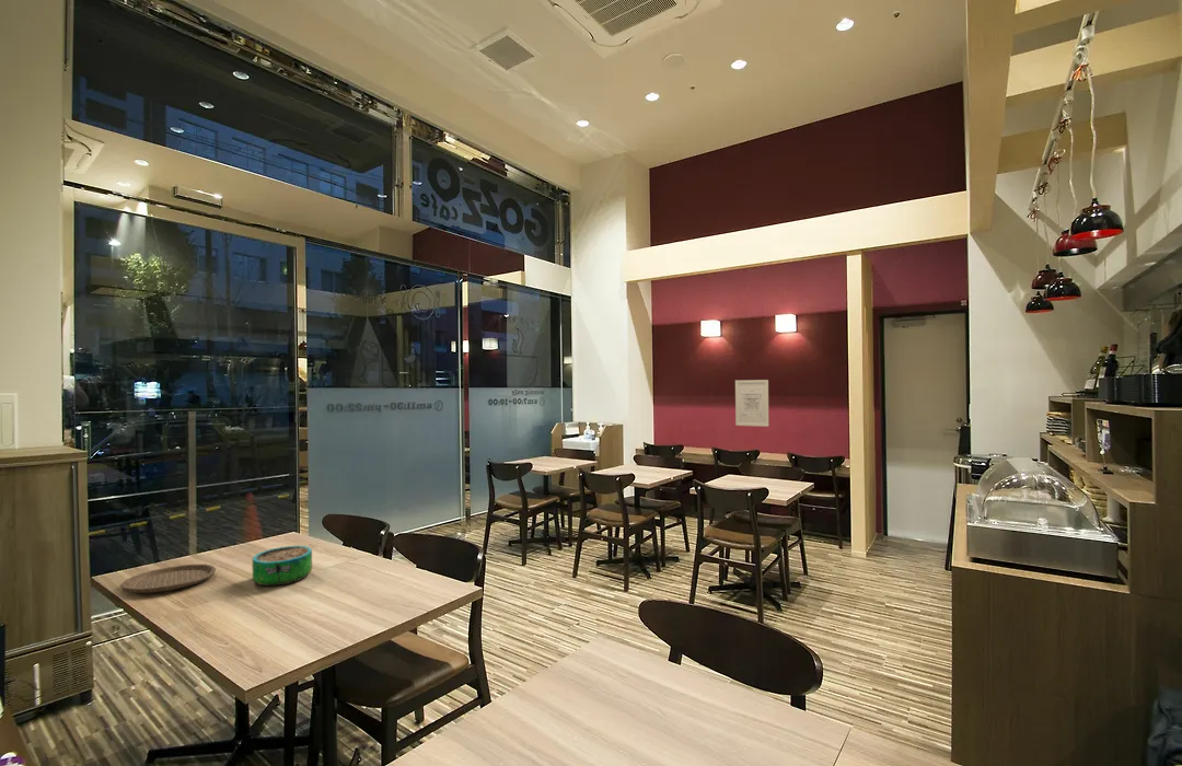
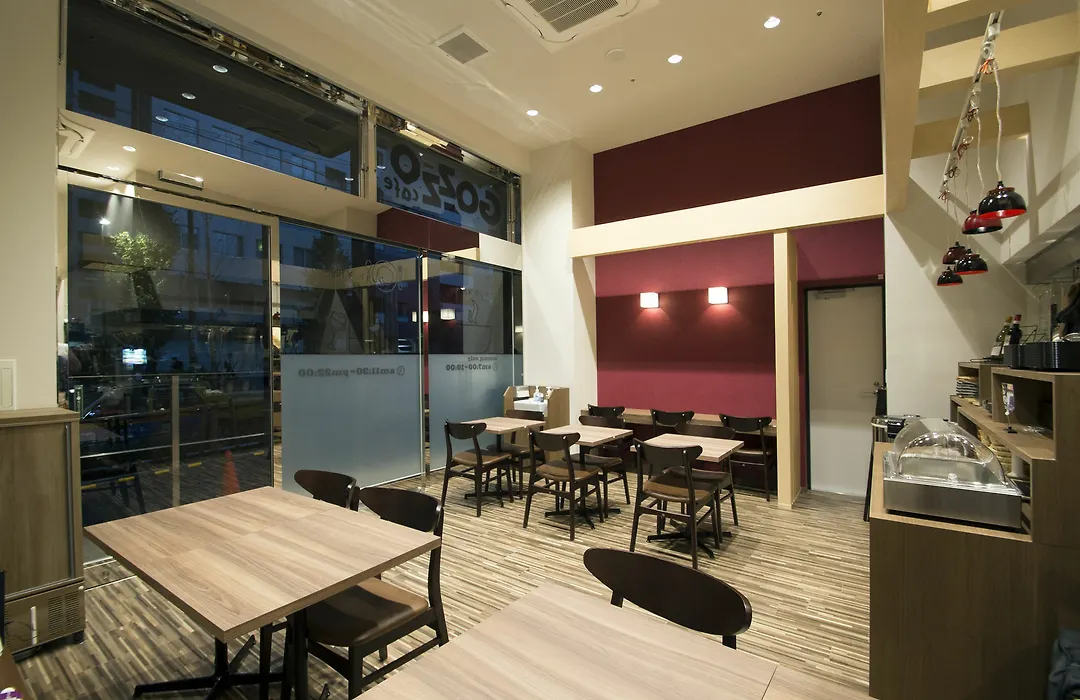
- plate [119,562,217,594]
- decorative bowl [251,545,313,587]
- wall art [734,379,769,428]
